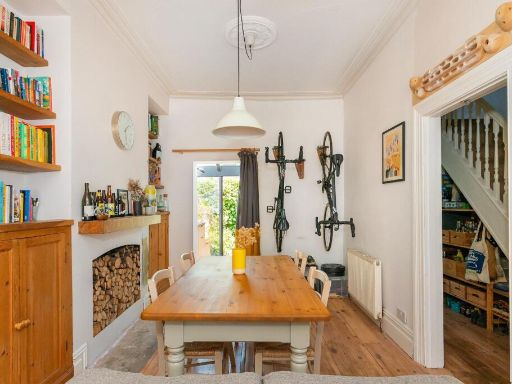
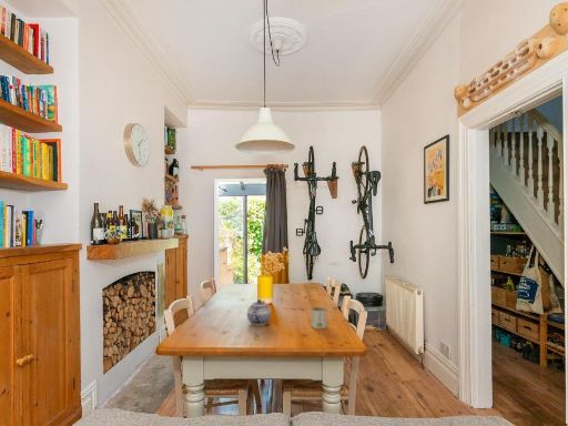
+ mug [310,306,334,329]
+ teapot [246,298,272,326]
